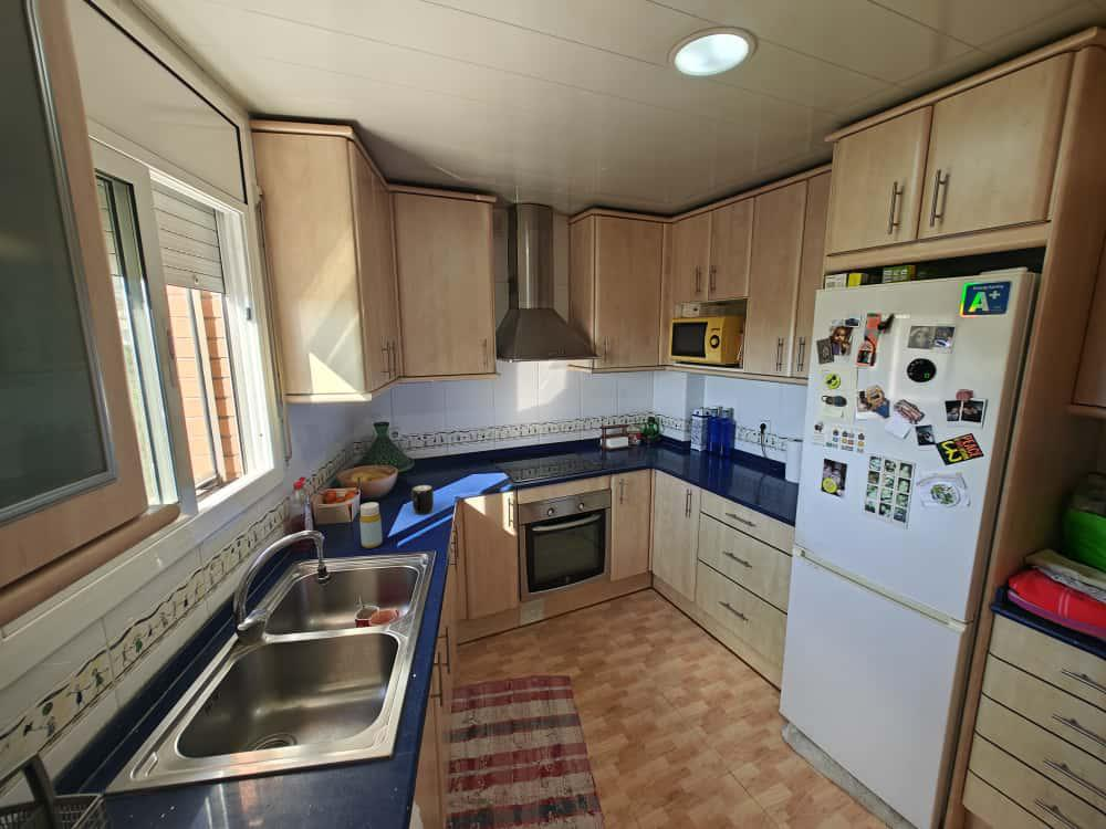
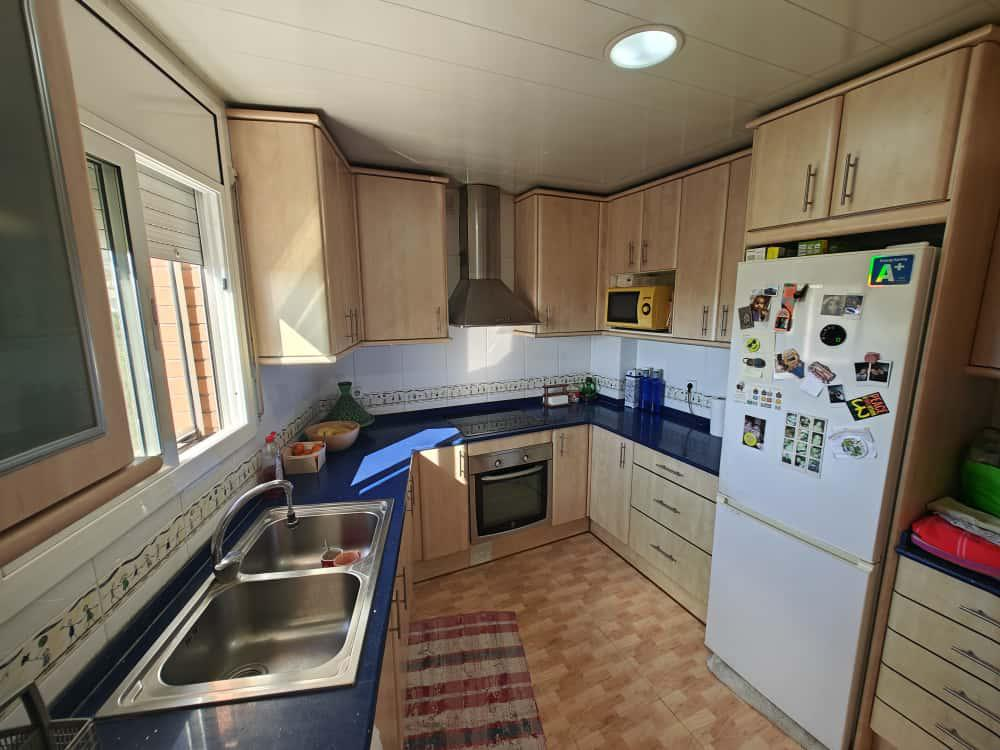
- bottle [358,501,384,549]
- mug [410,484,435,515]
